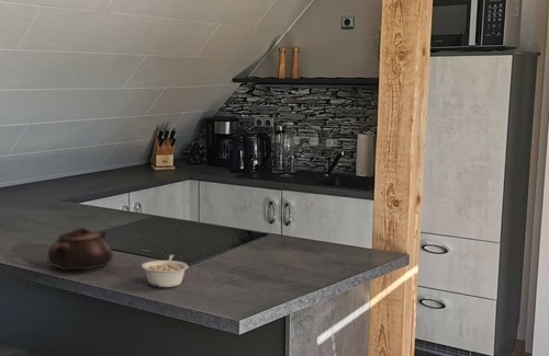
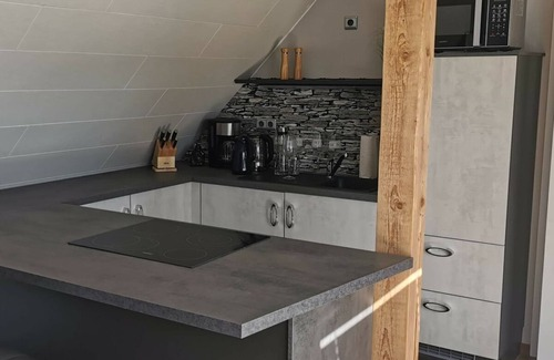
- legume [141,254,190,288]
- teapot [46,227,113,272]
